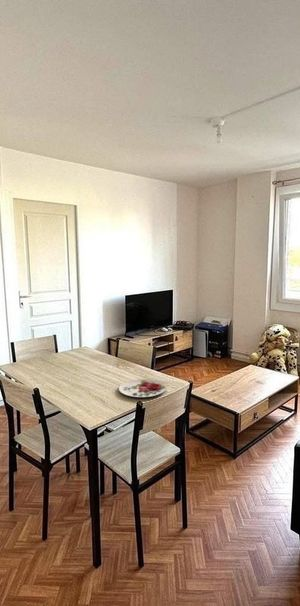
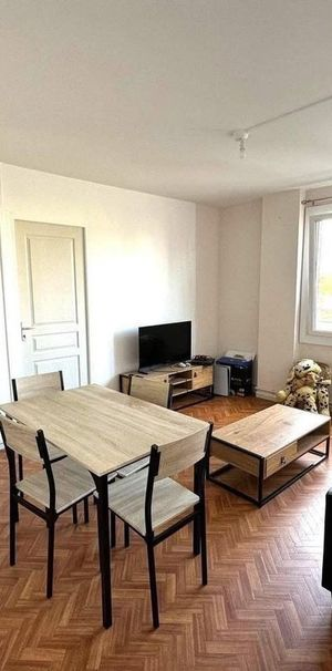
- plate [118,378,167,398]
